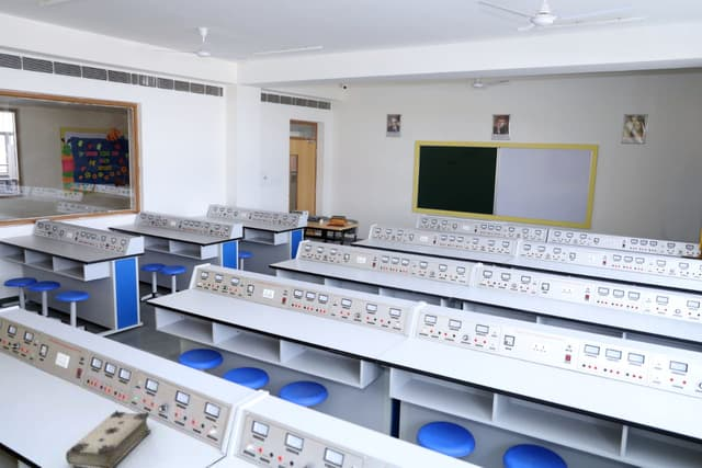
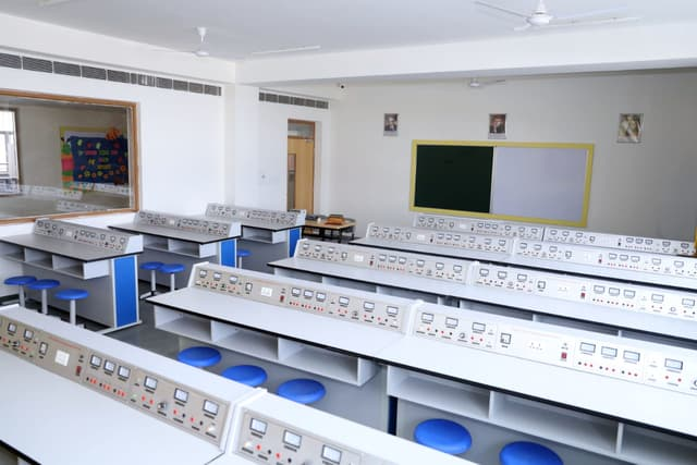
- book [65,409,152,468]
